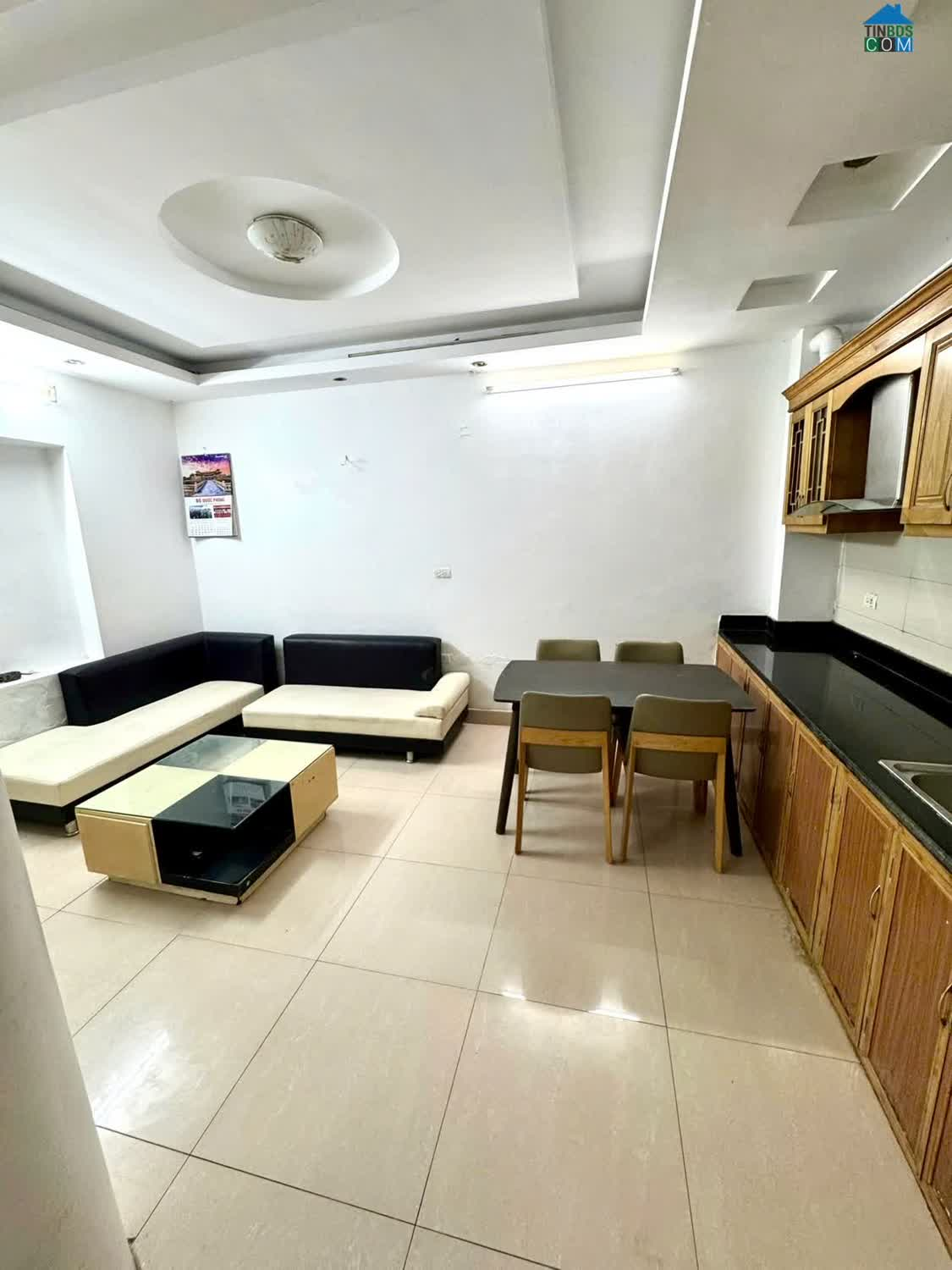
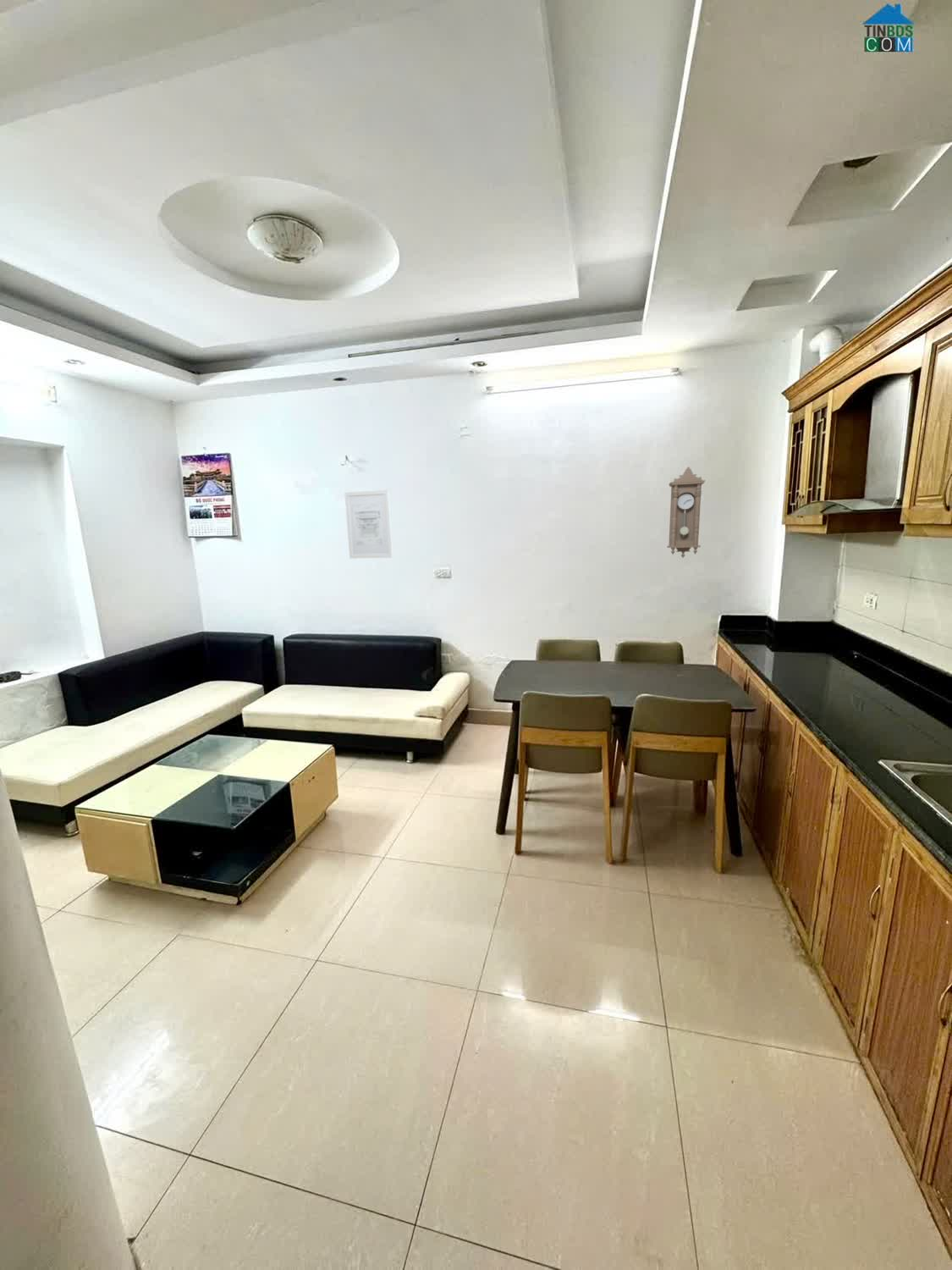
+ pendulum clock [666,467,707,559]
+ wall art [344,489,393,560]
